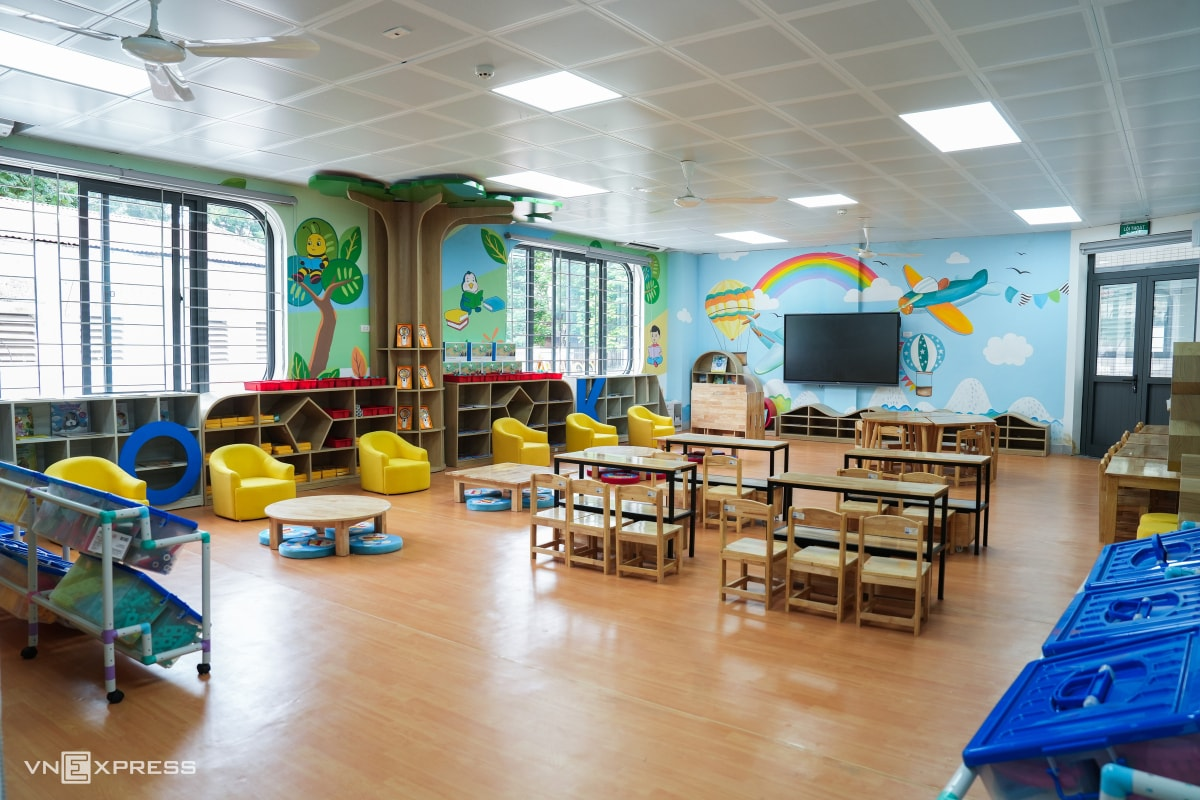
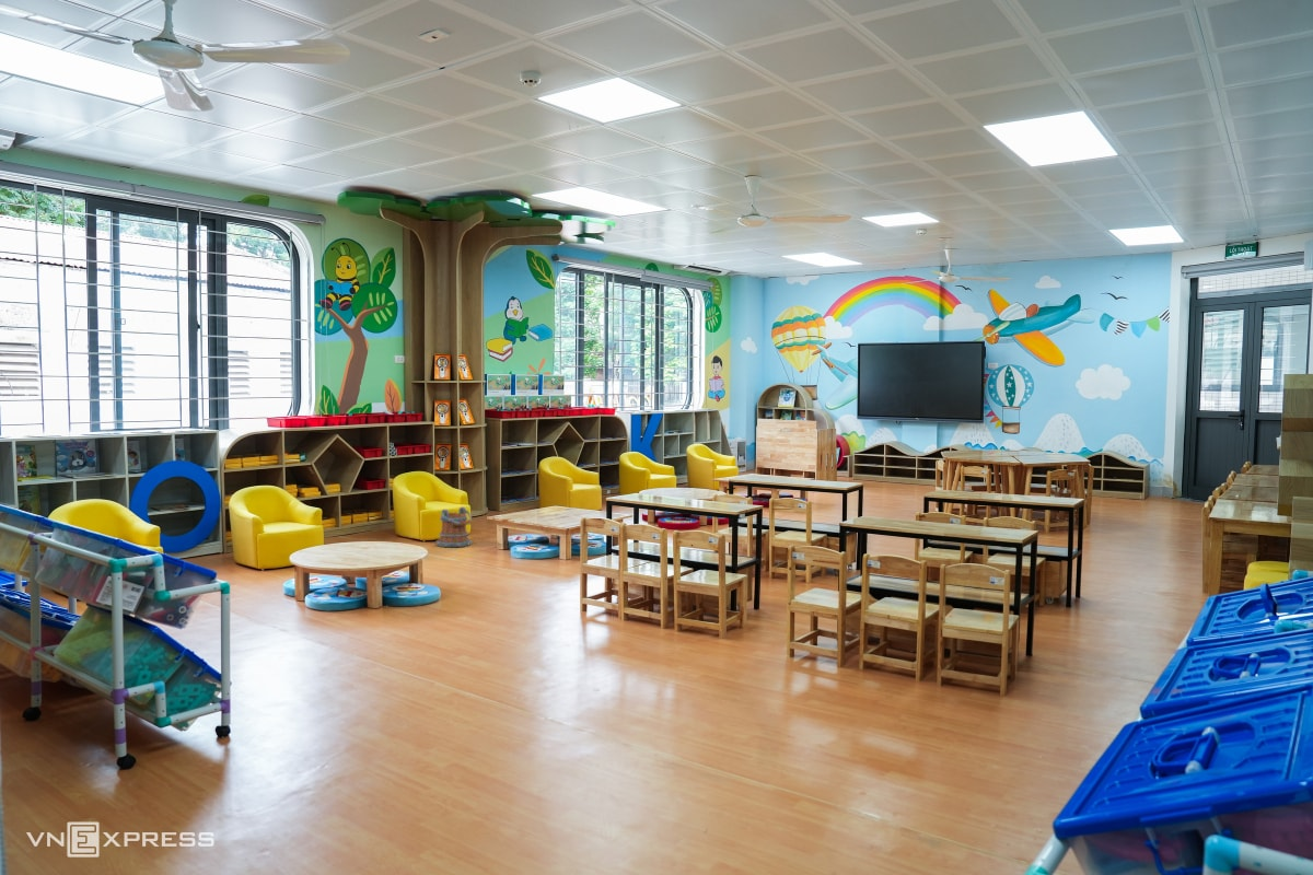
+ bucket [435,505,473,548]
